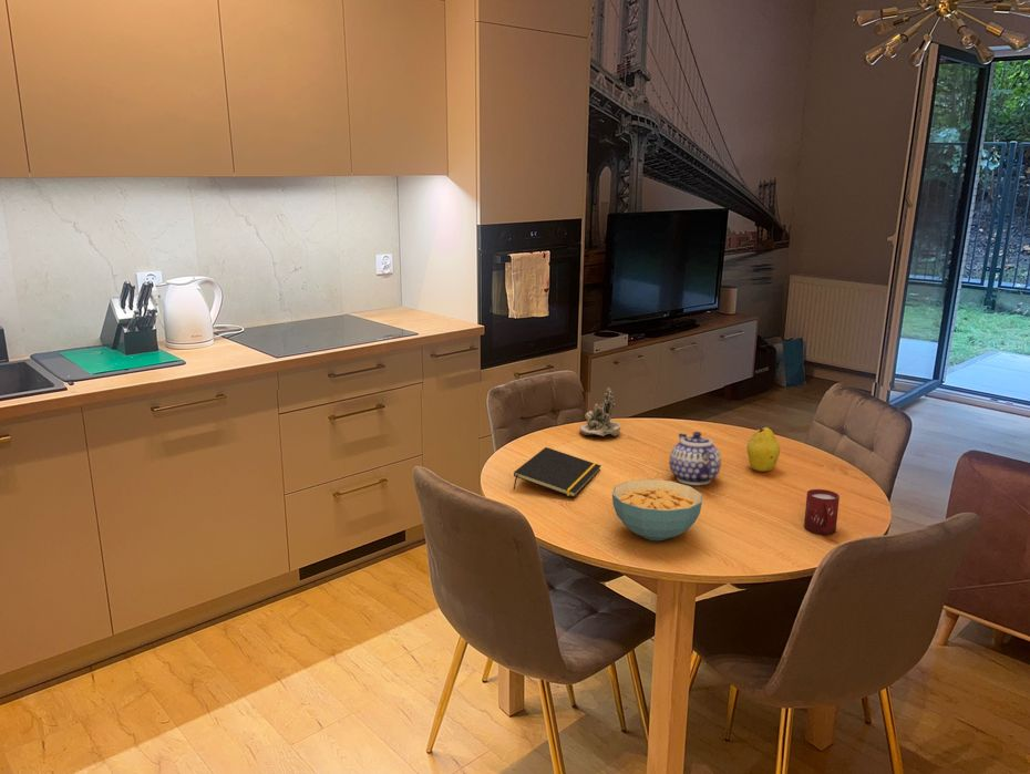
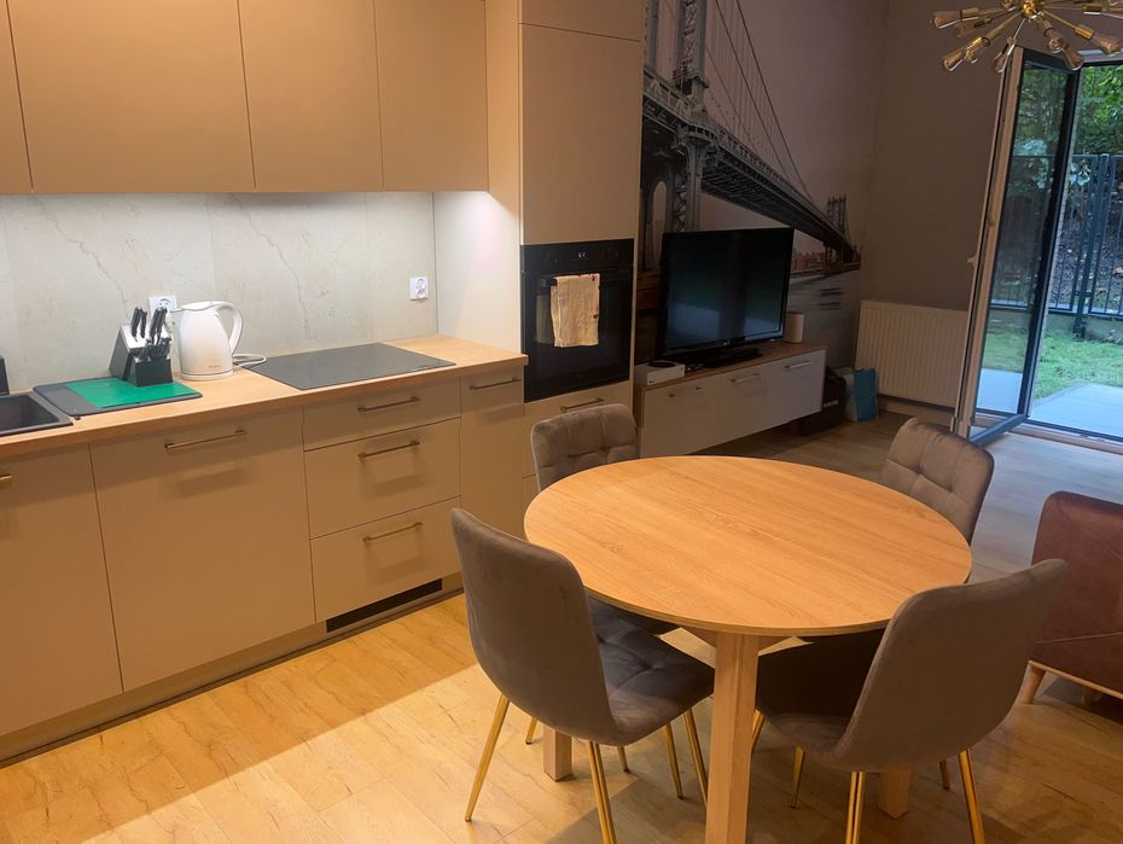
- cereal bowl [611,478,703,541]
- teapot [669,431,722,486]
- cup [803,488,841,536]
- succulent planter [579,386,621,437]
- fruit [745,426,781,473]
- notepad [513,446,602,498]
